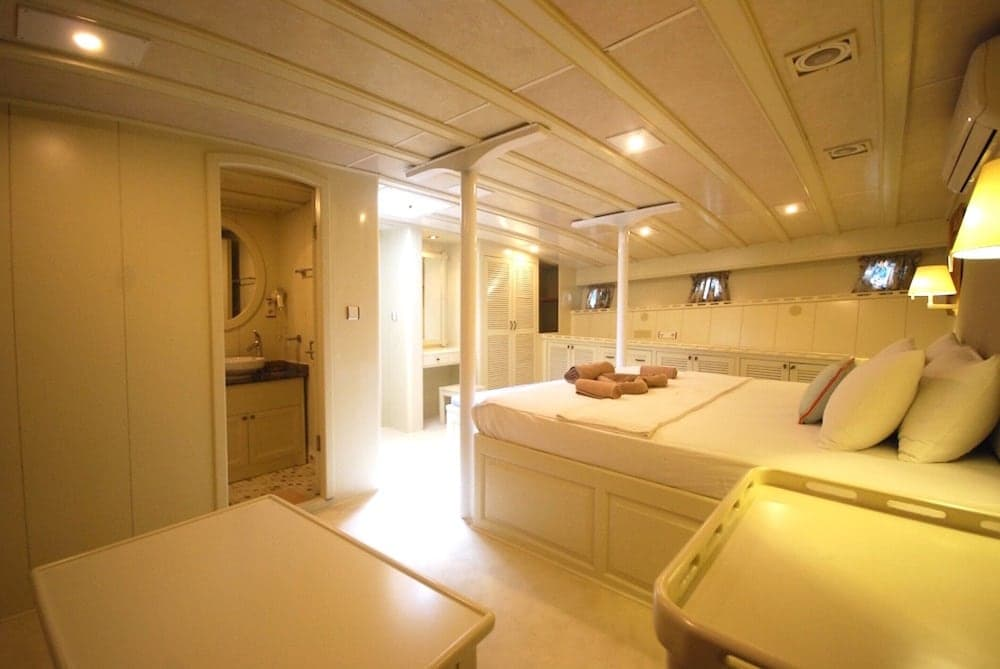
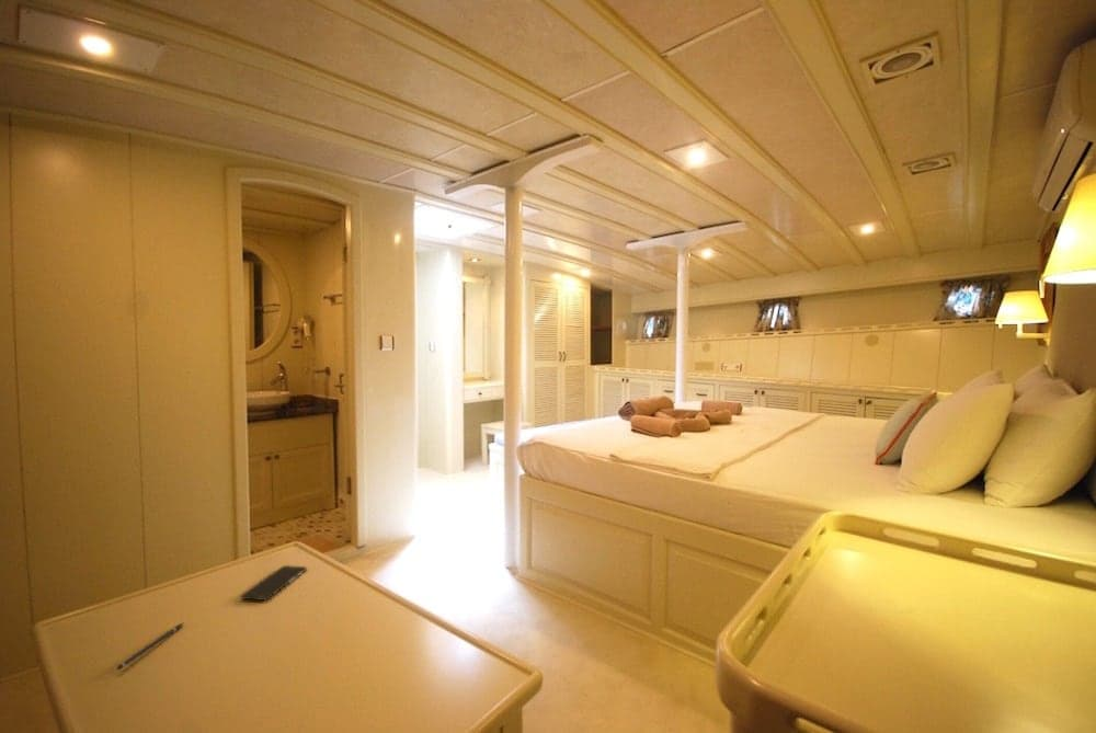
+ smartphone [239,564,308,602]
+ pen [116,622,184,671]
